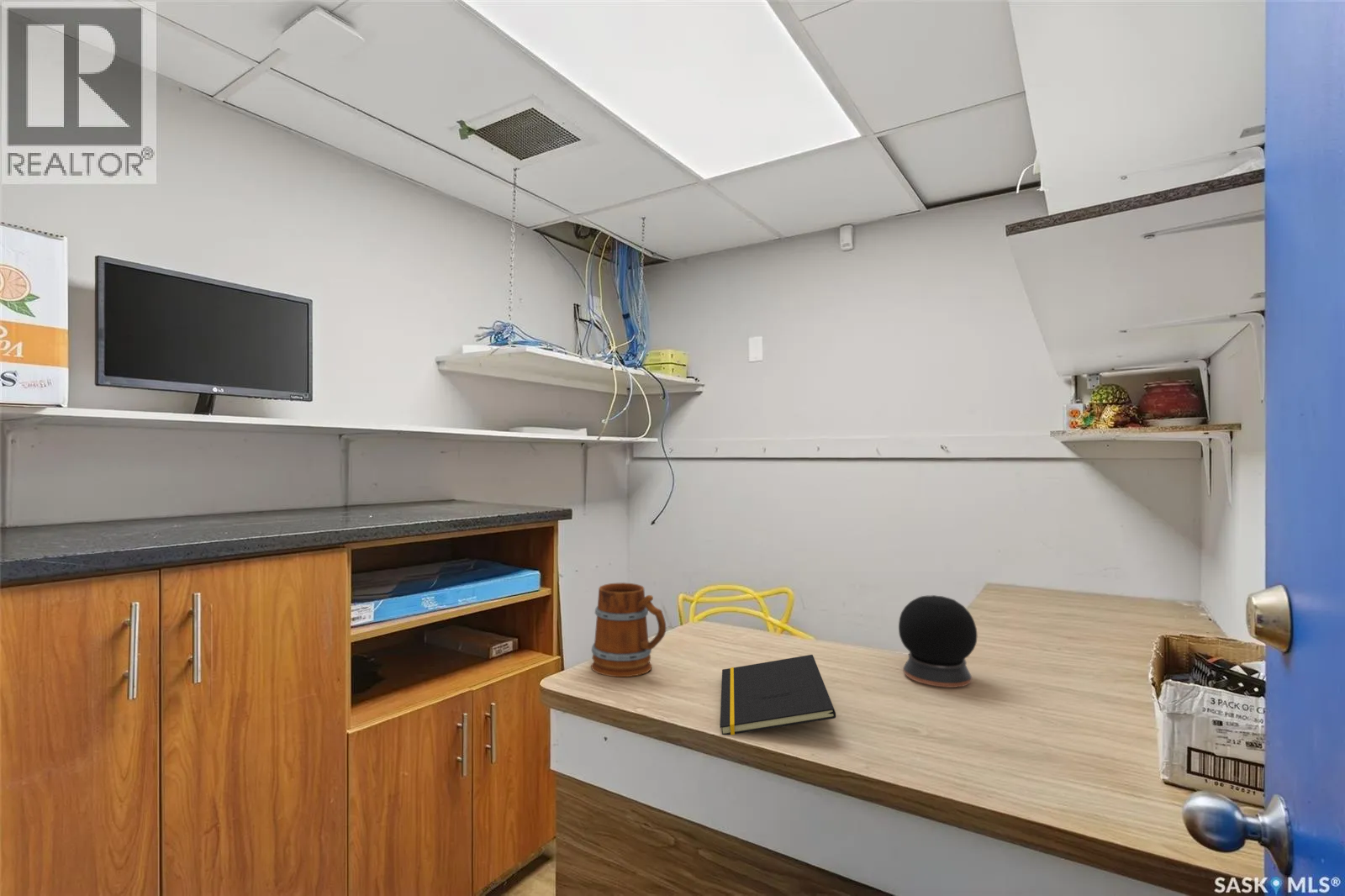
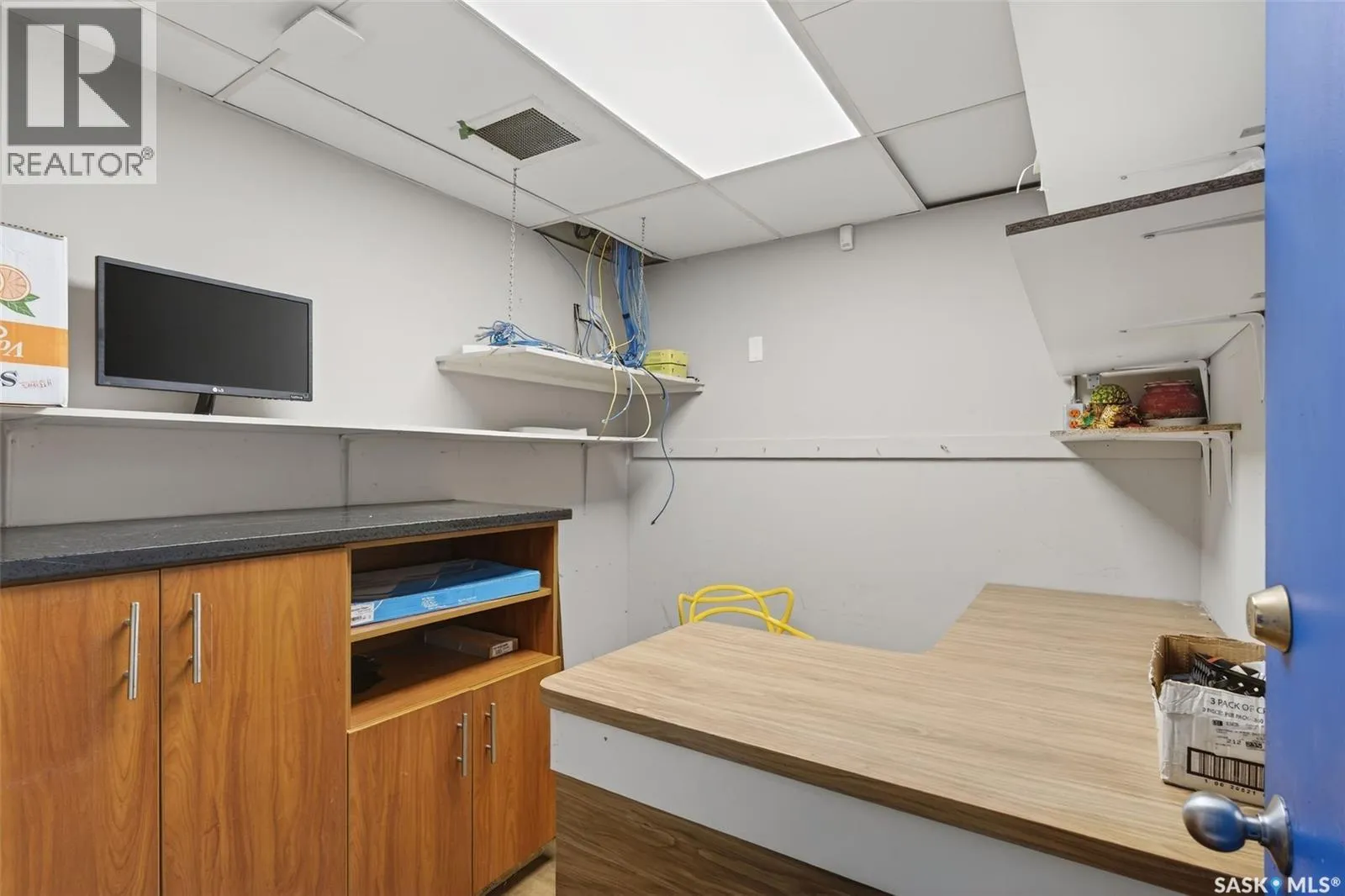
- notepad [720,654,836,736]
- speaker [898,594,978,688]
- mug [590,582,667,677]
